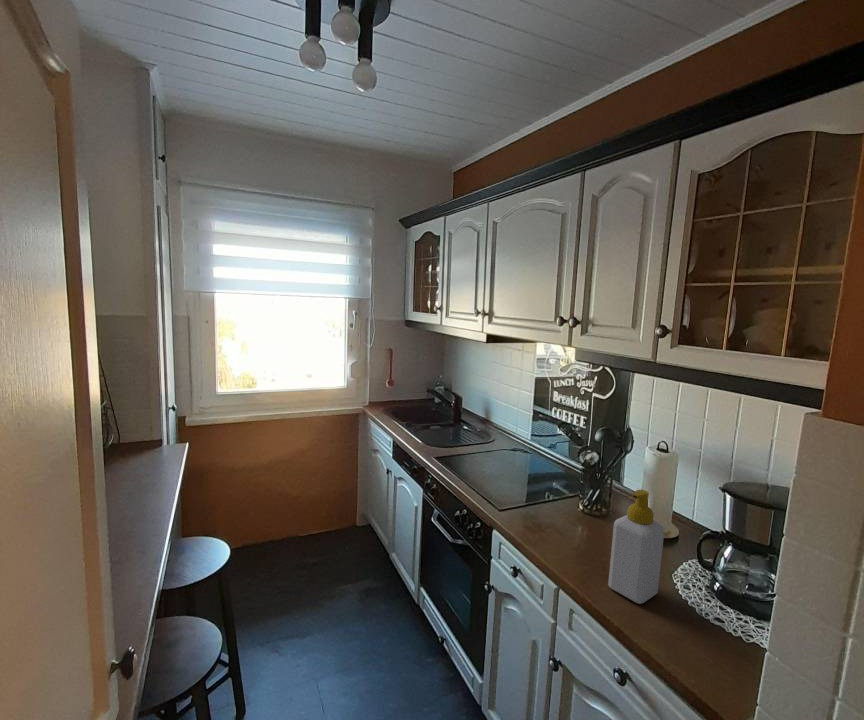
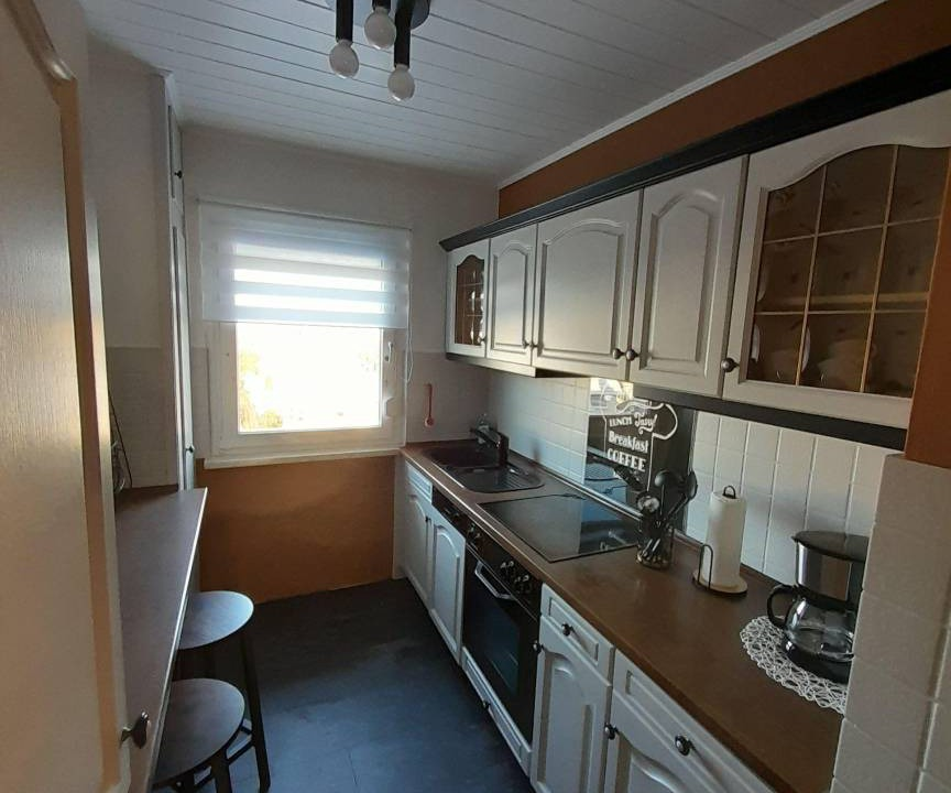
- soap bottle [607,489,665,605]
